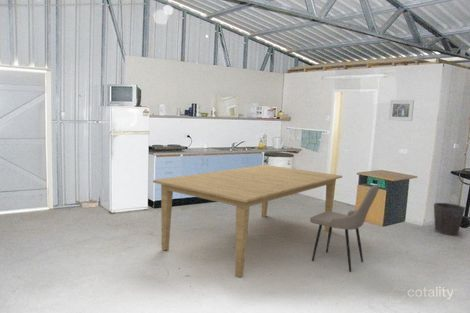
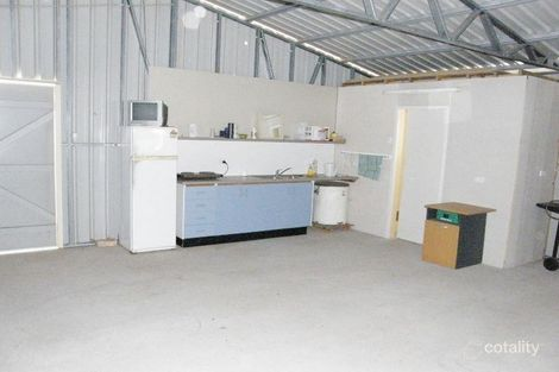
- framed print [387,99,415,122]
- waste bin [433,202,466,236]
- dining table [152,164,343,278]
- dining chair [309,184,381,273]
